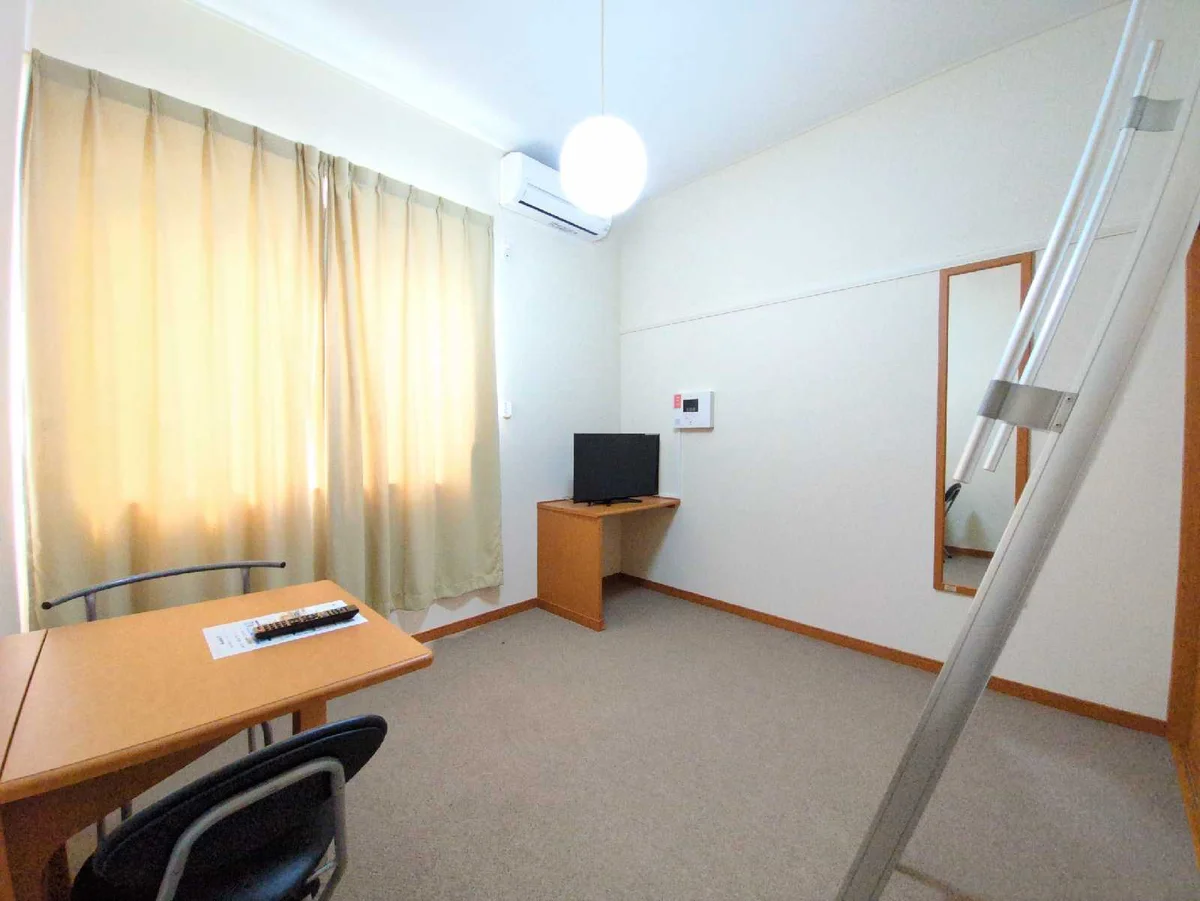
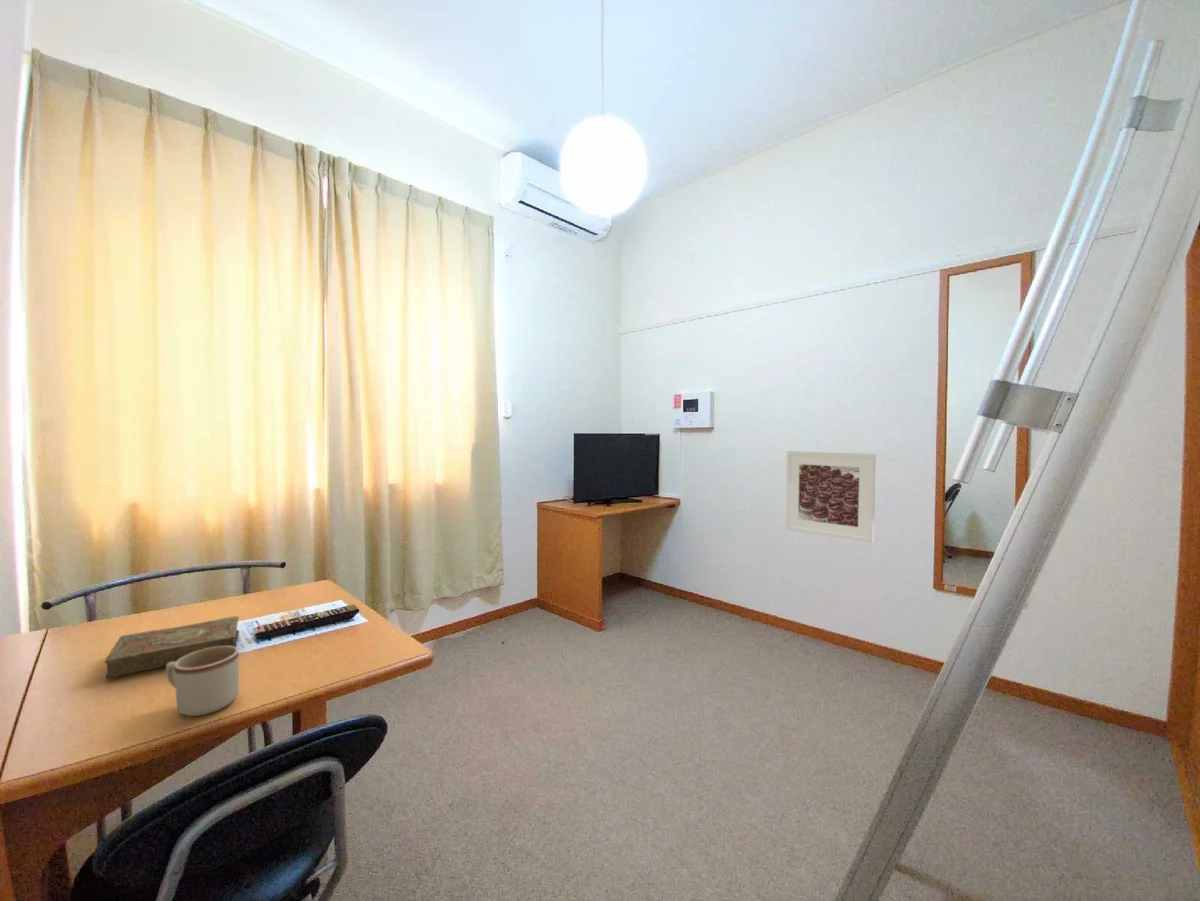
+ mug [165,646,240,717]
+ book [103,615,240,679]
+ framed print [785,450,877,544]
